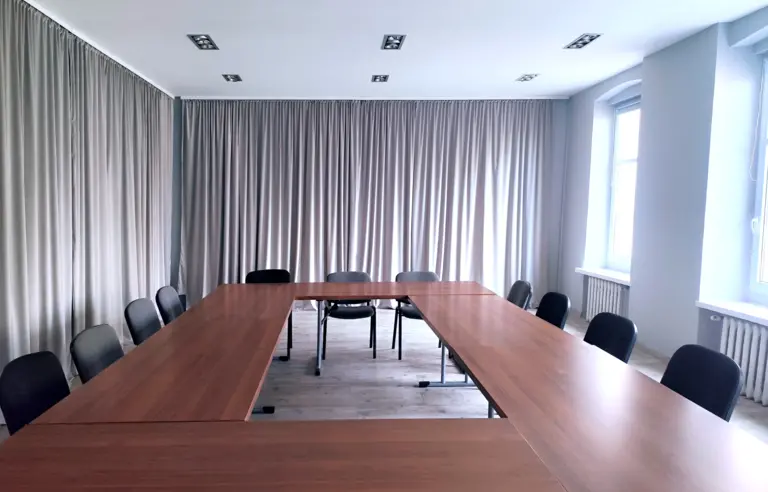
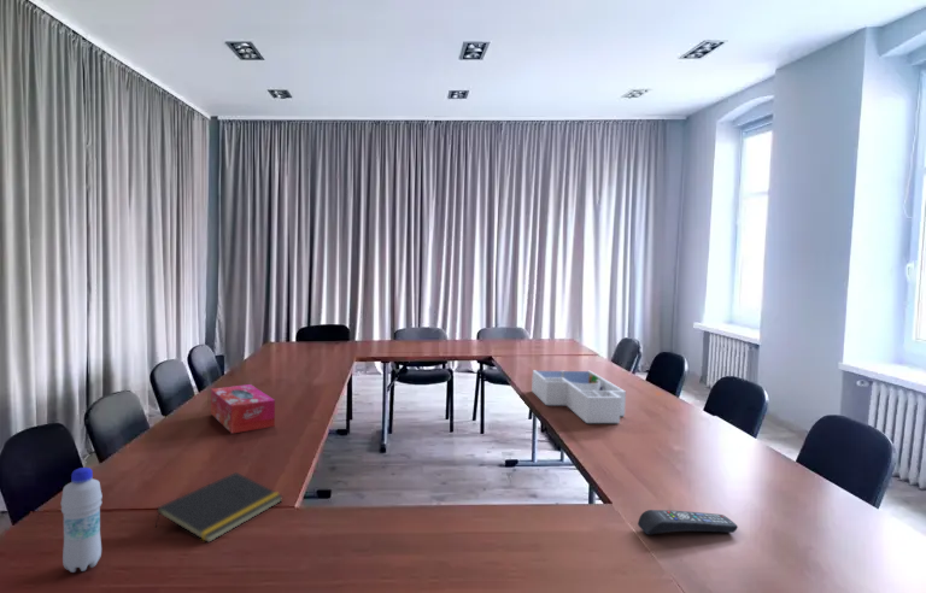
+ tissue box [210,383,276,435]
+ desk organizer [531,369,627,424]
+ remote control [637,509,739,536]
+ bottle [59,466,104,574]
+ notepad [154,471,285,544]
